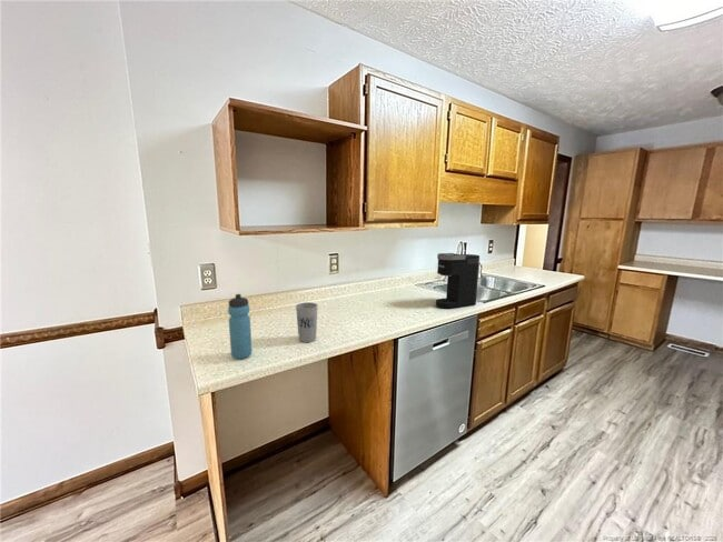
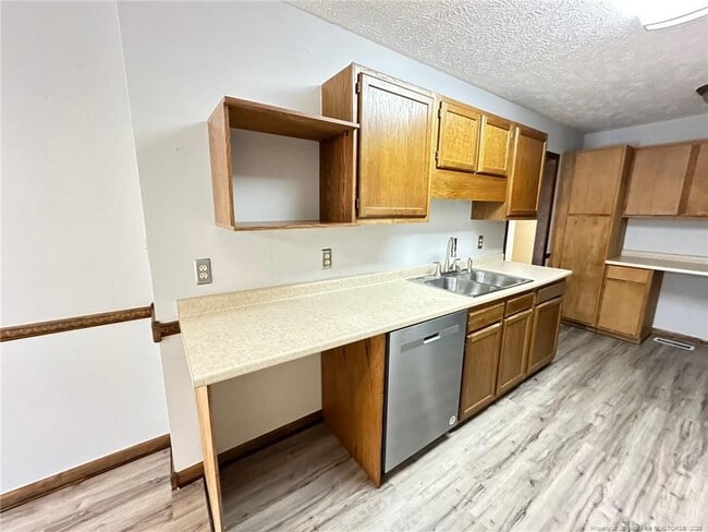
- water bottle [227,293,254,360]
- cup [295,301,319,343]
- coffee maker [435,252,481,310]
